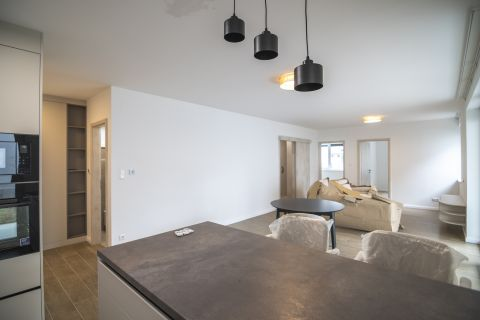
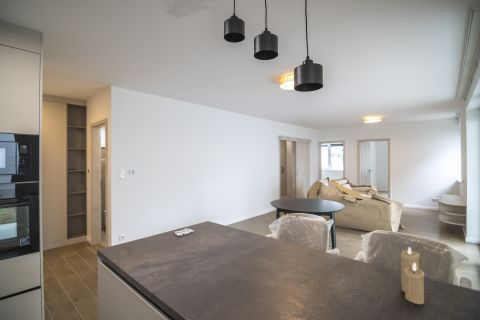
+ candle [400,246,425,305]
